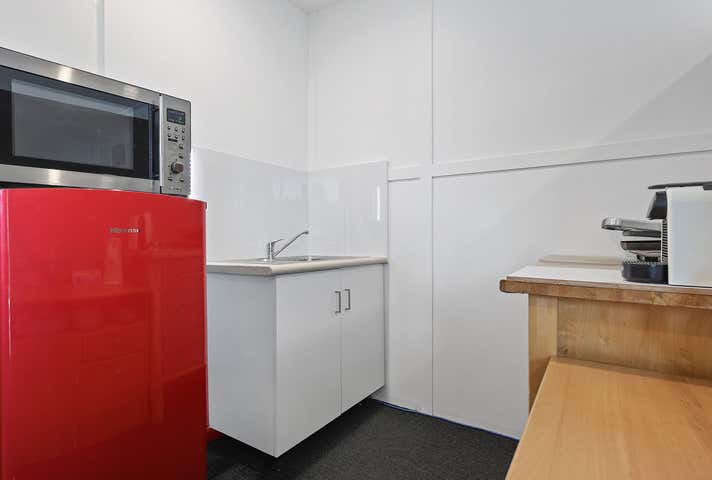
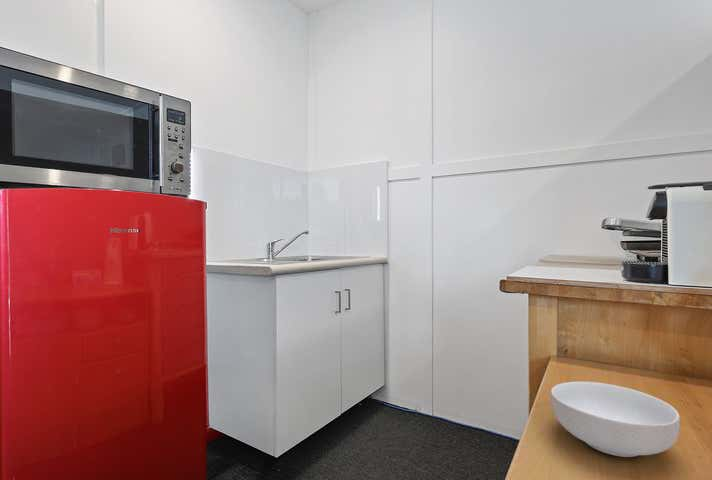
+ cereal bowl [550,381,681,458]
